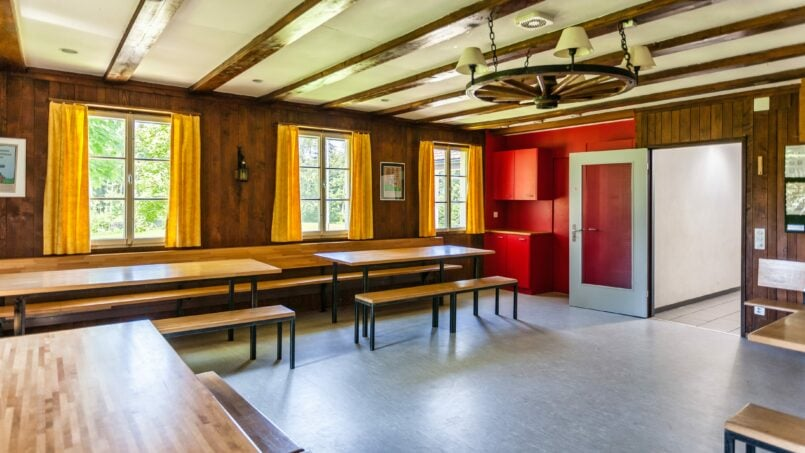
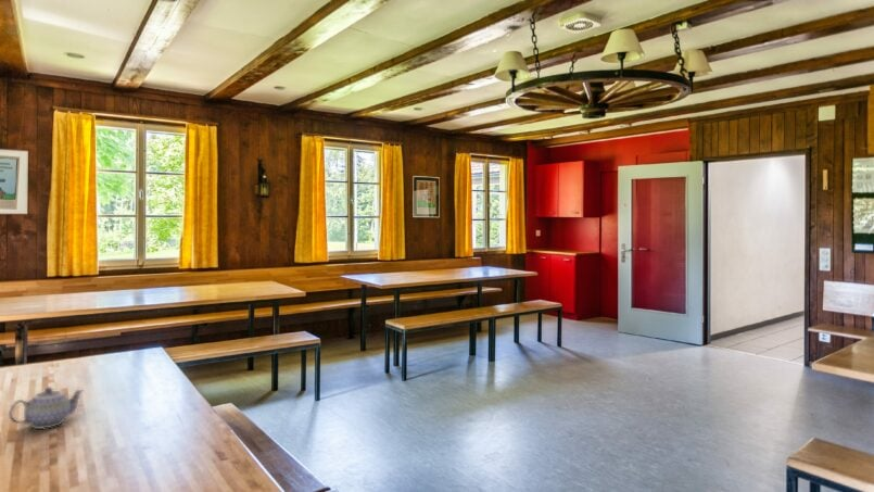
+ teapot [8,386,85,430]
